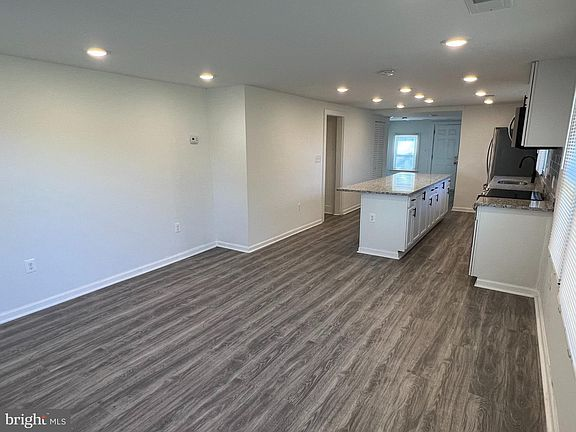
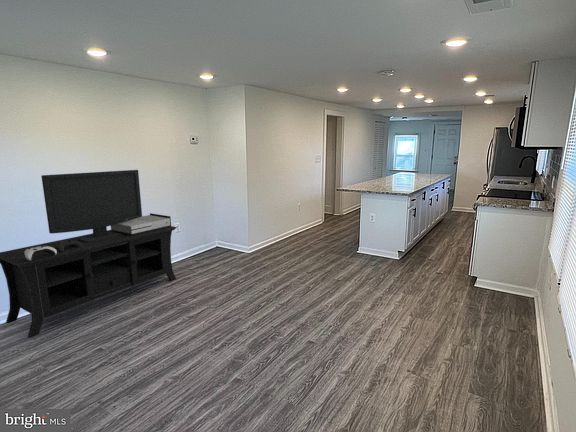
+ media console [0,169,178,339]
